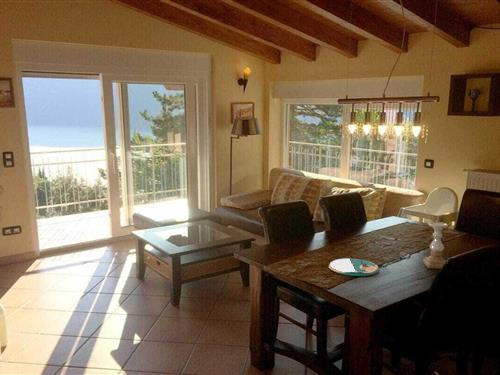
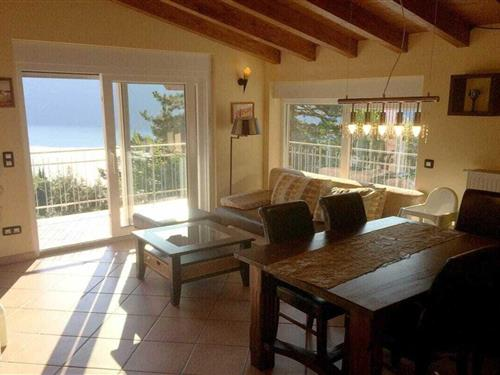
- candle holder [422,221,449,270]
- plate [328,258,380,277]
